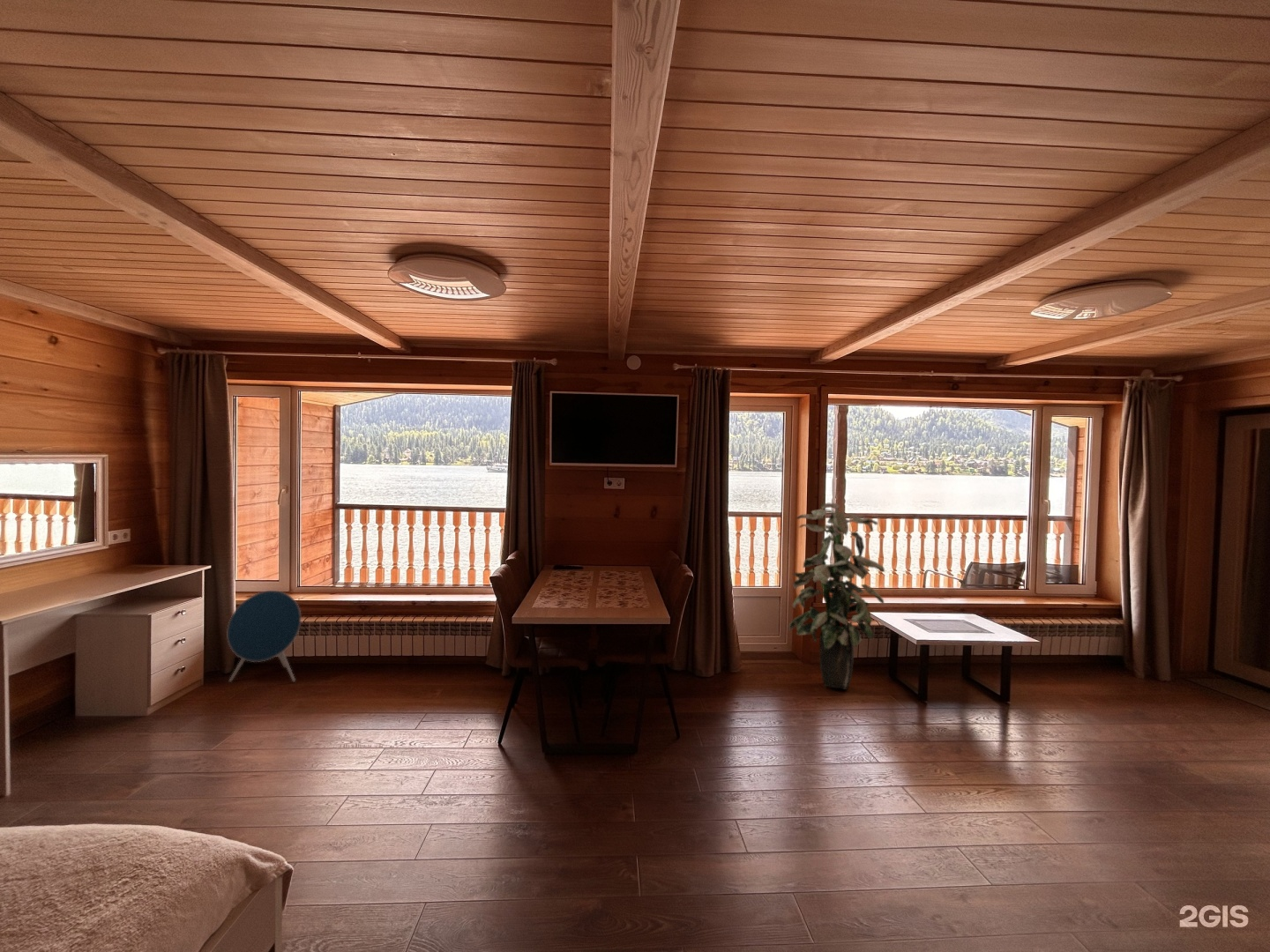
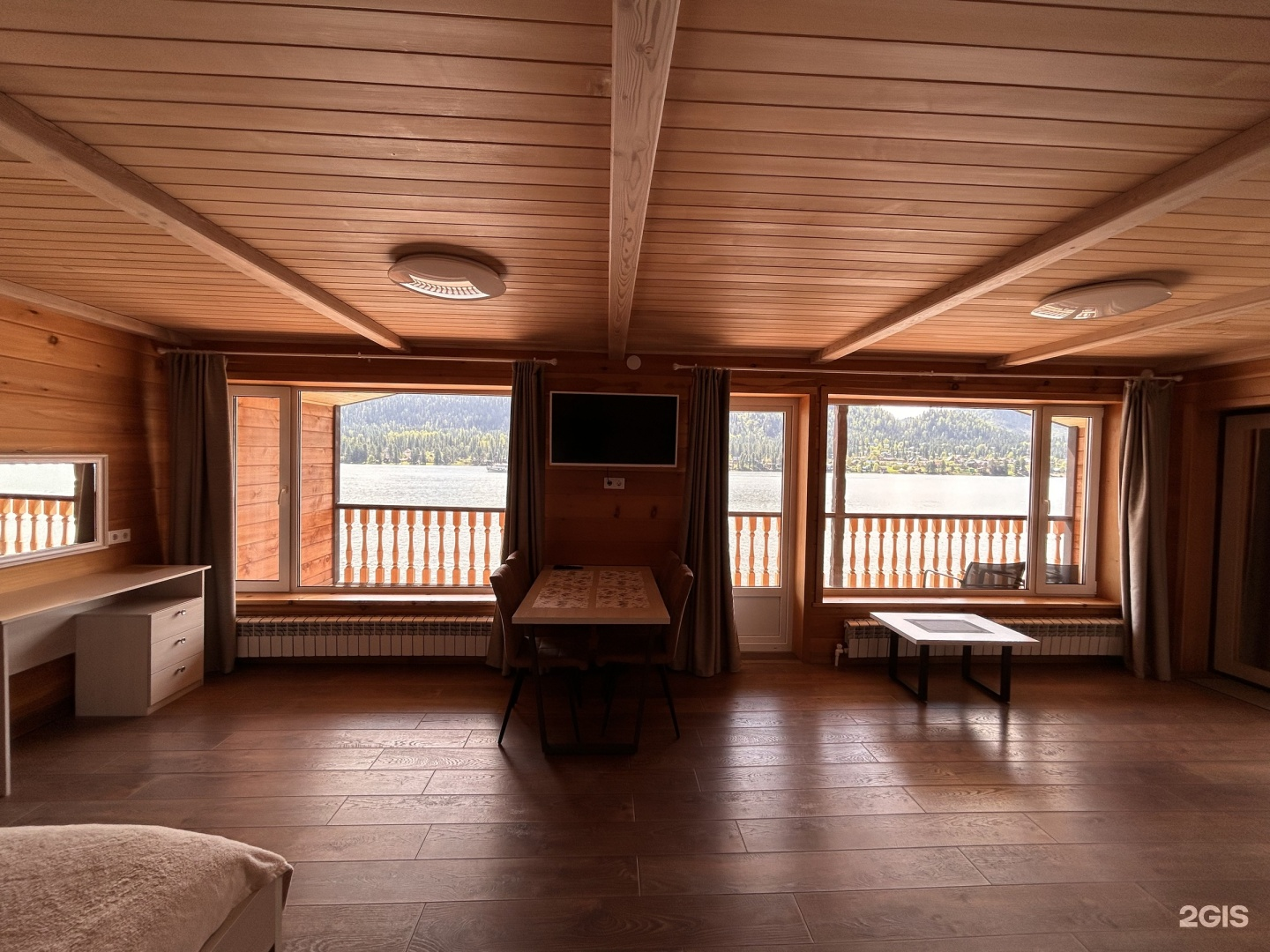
- speaker [227,590,302,683]
- indoor plant [788,502,885,690]
